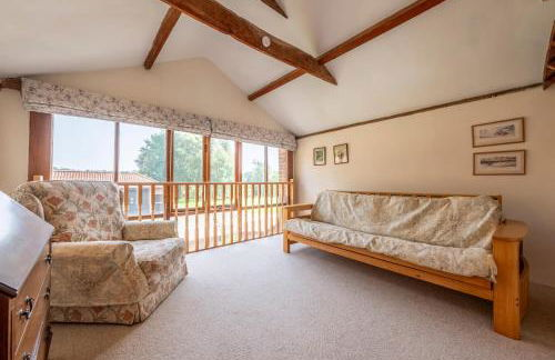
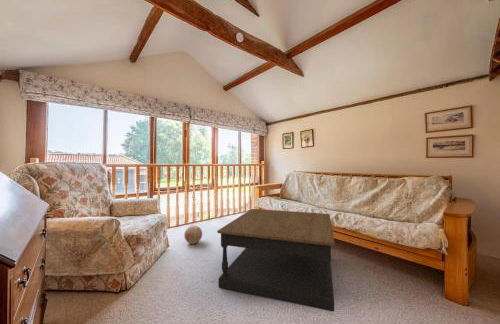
+ ball [183,224,203,245]
+ coffee table [216,208,336,312]
